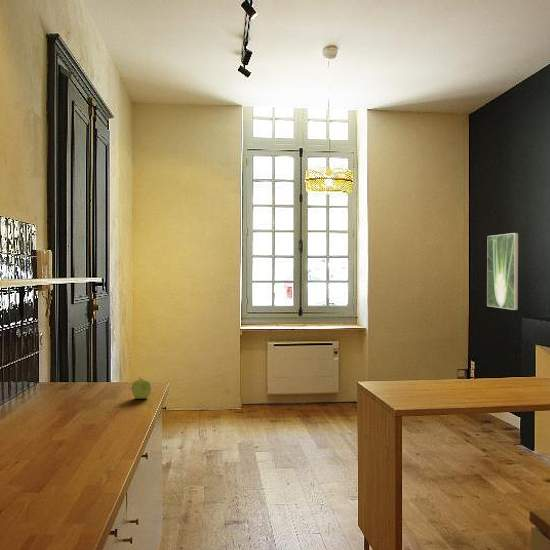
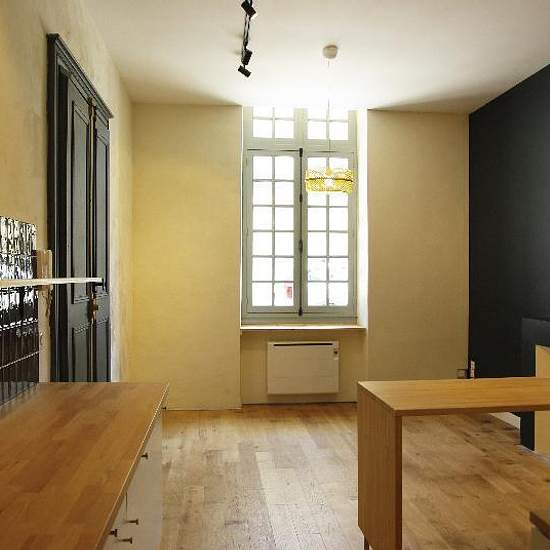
- fruit [131,377,152,400]
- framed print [486,232,519,311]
